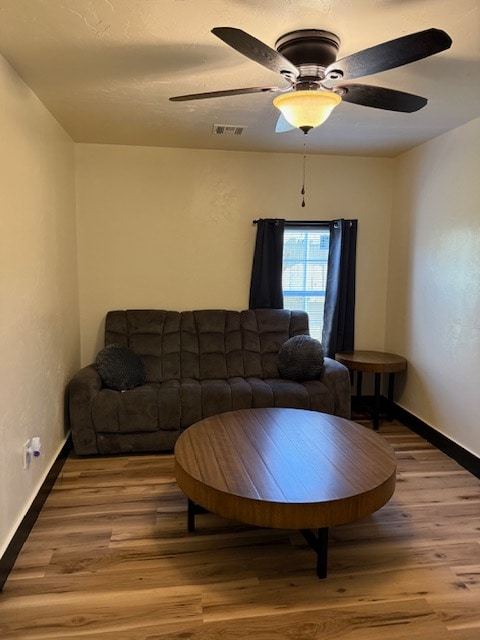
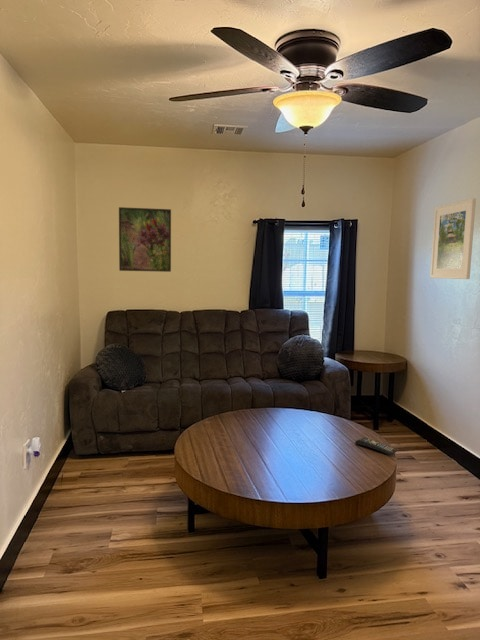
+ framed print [429,197,477,280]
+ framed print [118,206,172,273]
+ remote control [354,436,398,456]
